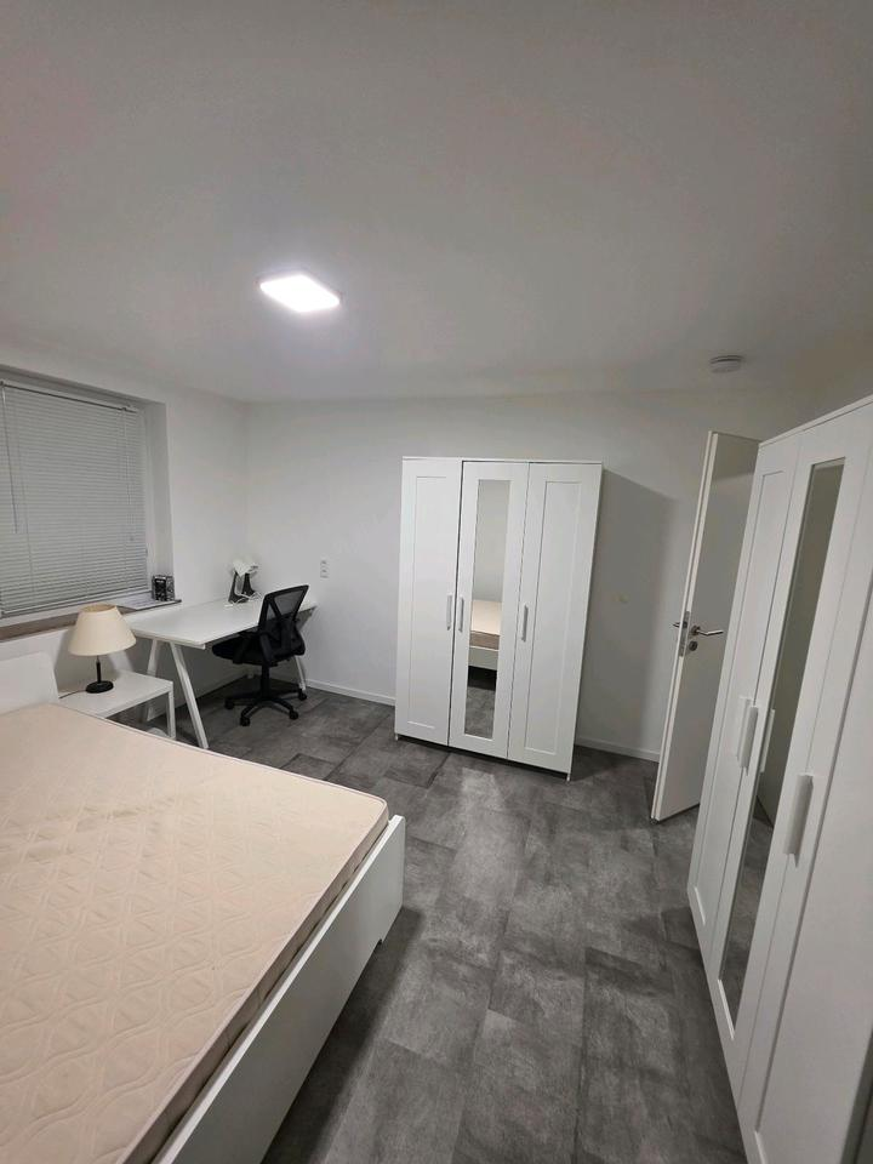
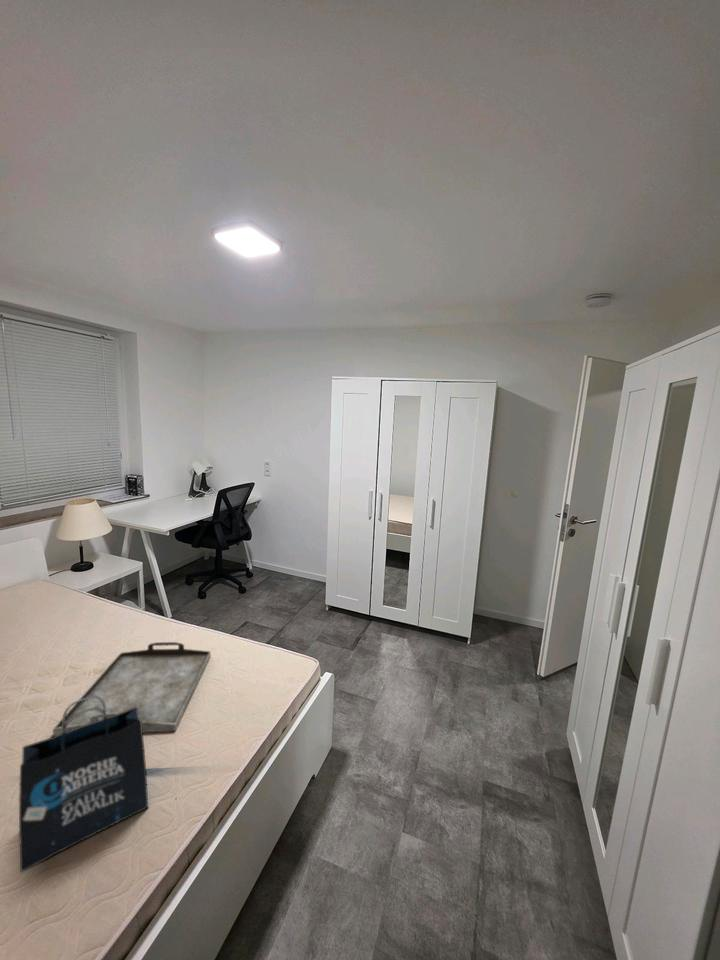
+ serving tray [52,641,212,737]
+ tote bag [18,696,150,874]
